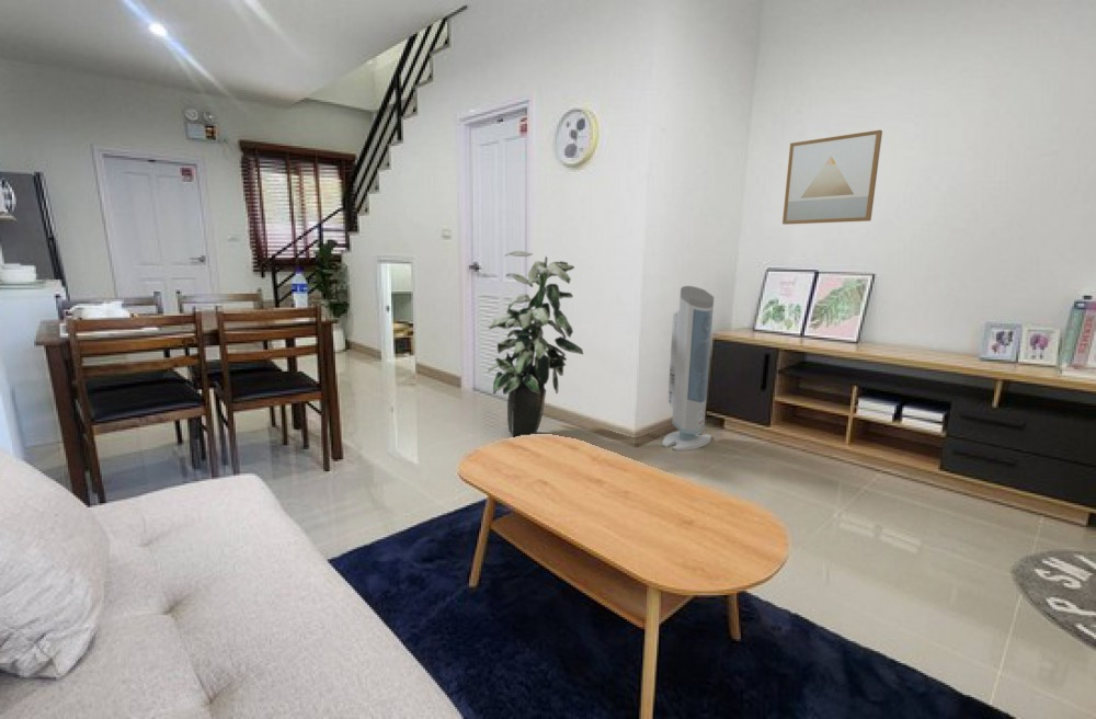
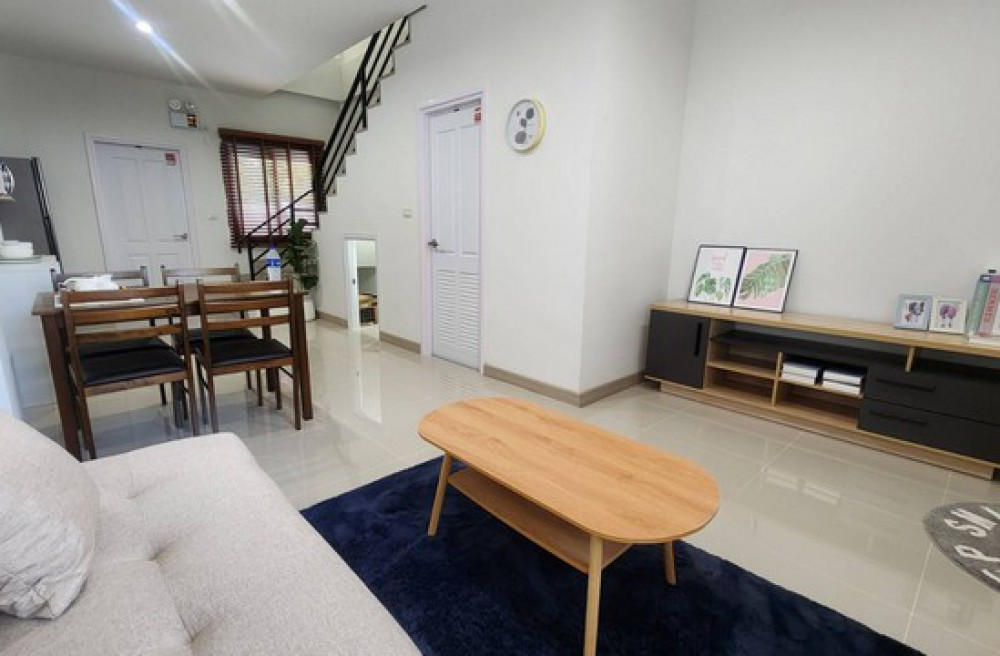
- air purifier [661,285,715,452]
- indoor plant [487,250,585,437]
- wall art [781,129,883,226]
